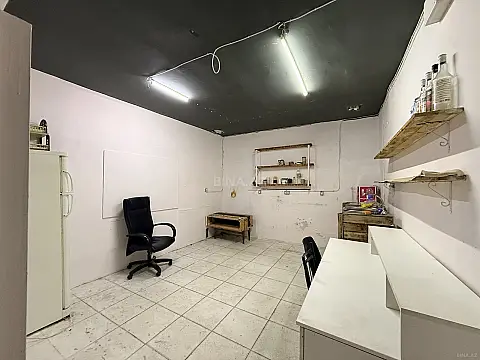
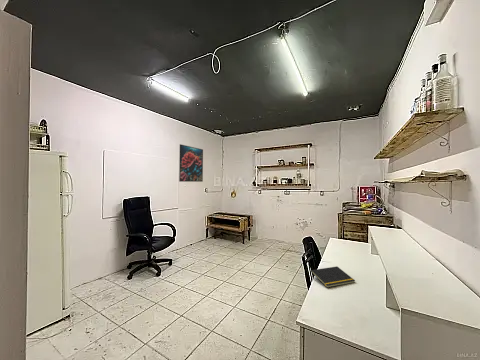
+ notepad [309,265,356,289]
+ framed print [178,143,204,183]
